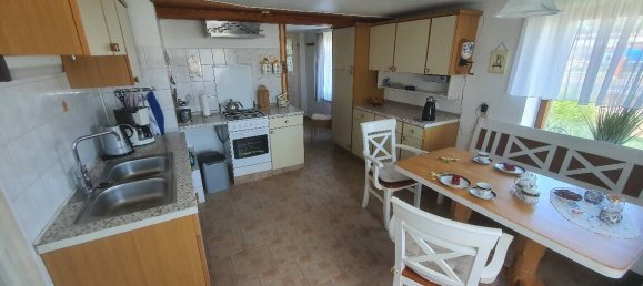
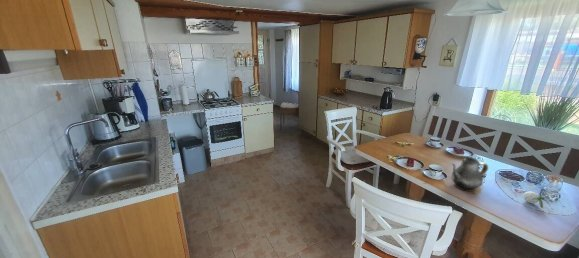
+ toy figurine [522,190,550,209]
+ teapot [450,152,489,193]
